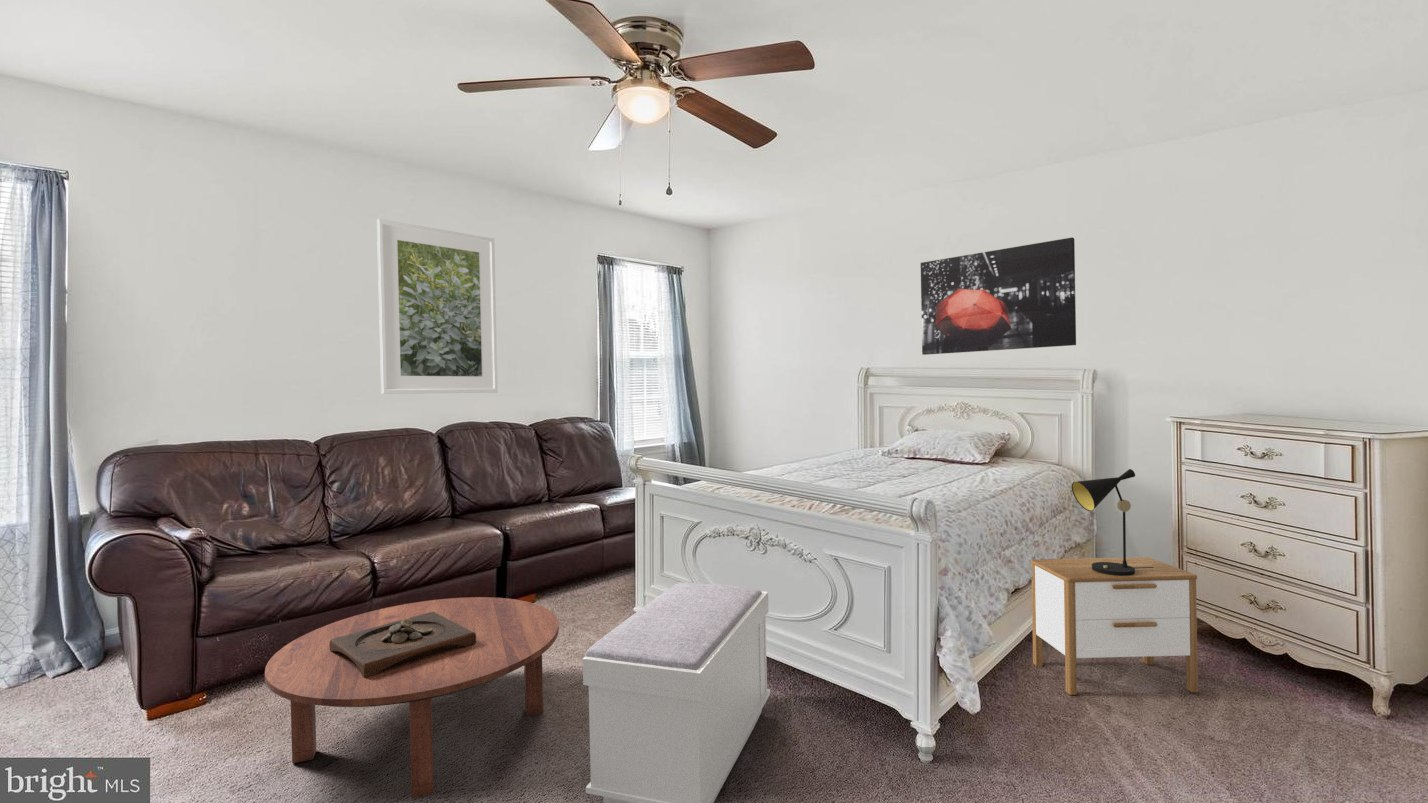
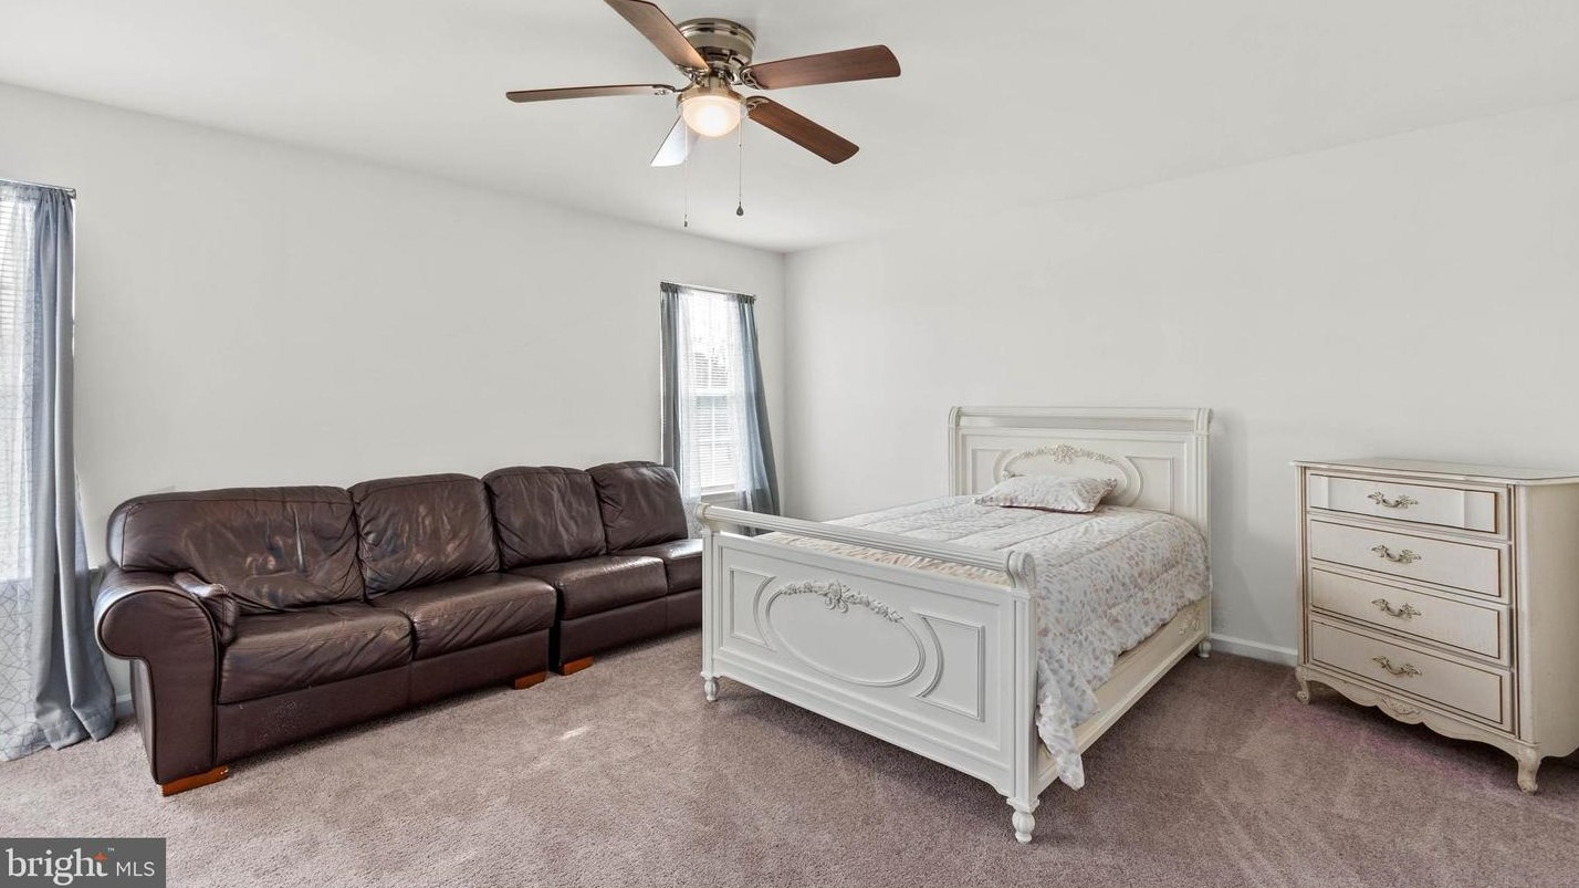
- wooden tray [329,612,476,678]
- coffee table [264,596,560,799]
- bench [582,582,771,803]
- nightstand [1030,556,1199,696]
- table lamp [1071,468,1154,576]
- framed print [376,218,499,395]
- wall art [920,237,1077,356]
